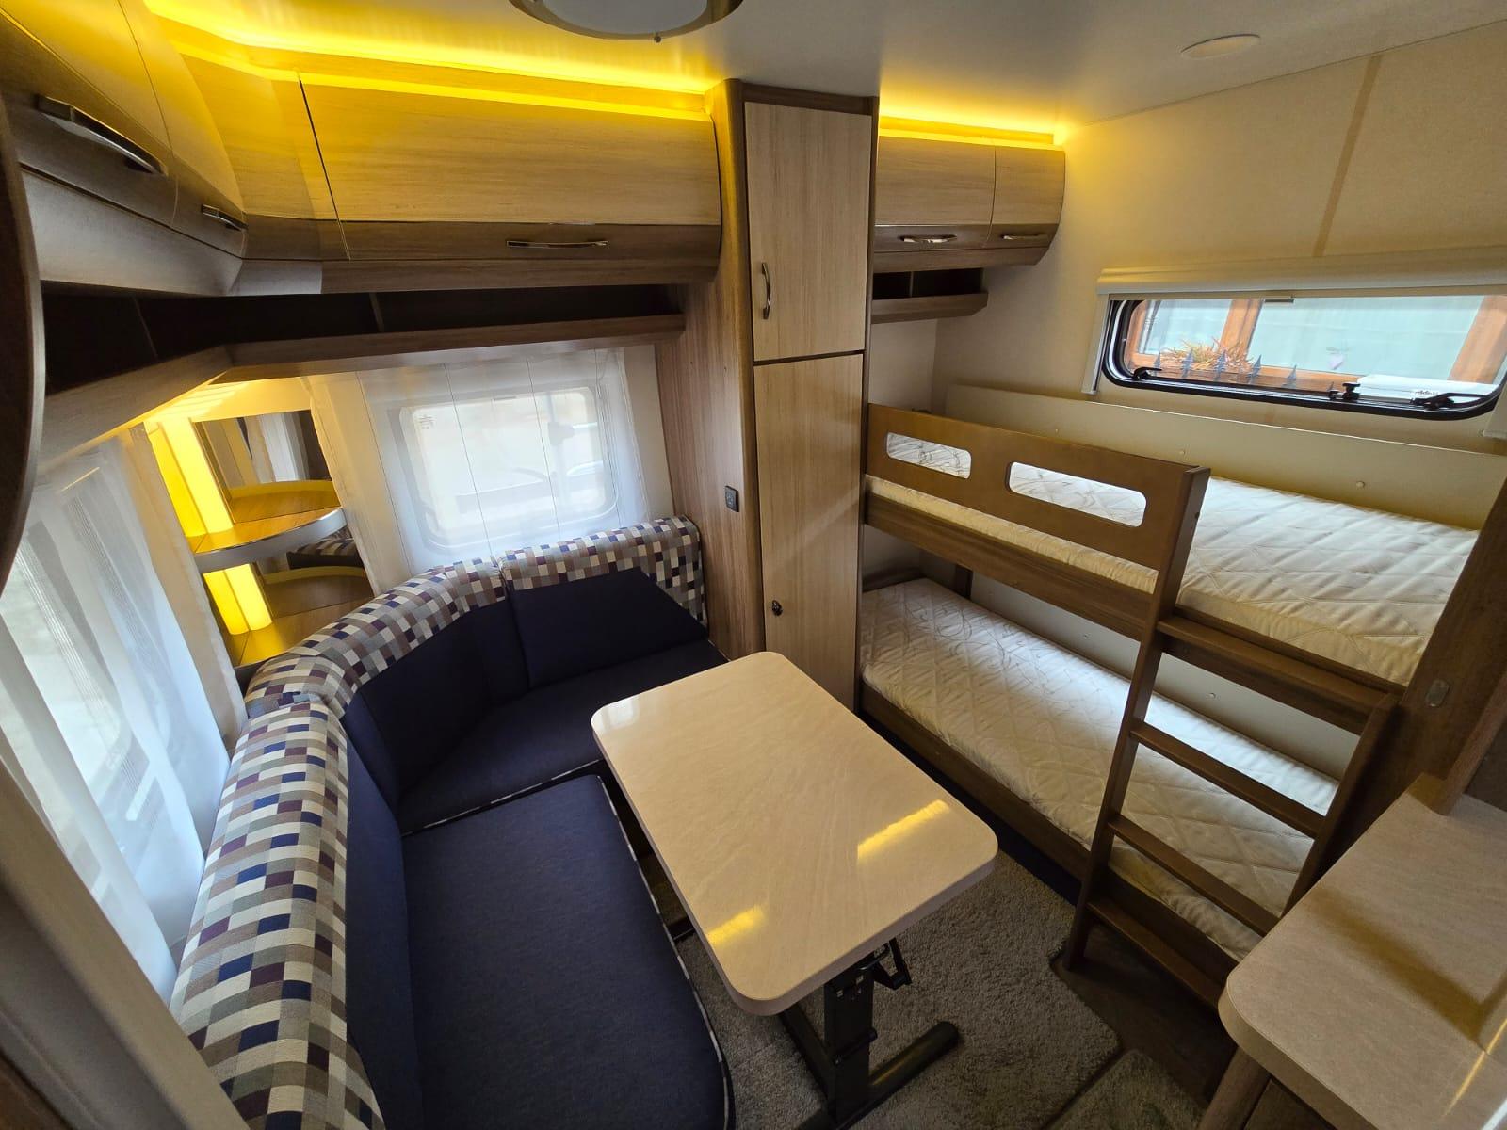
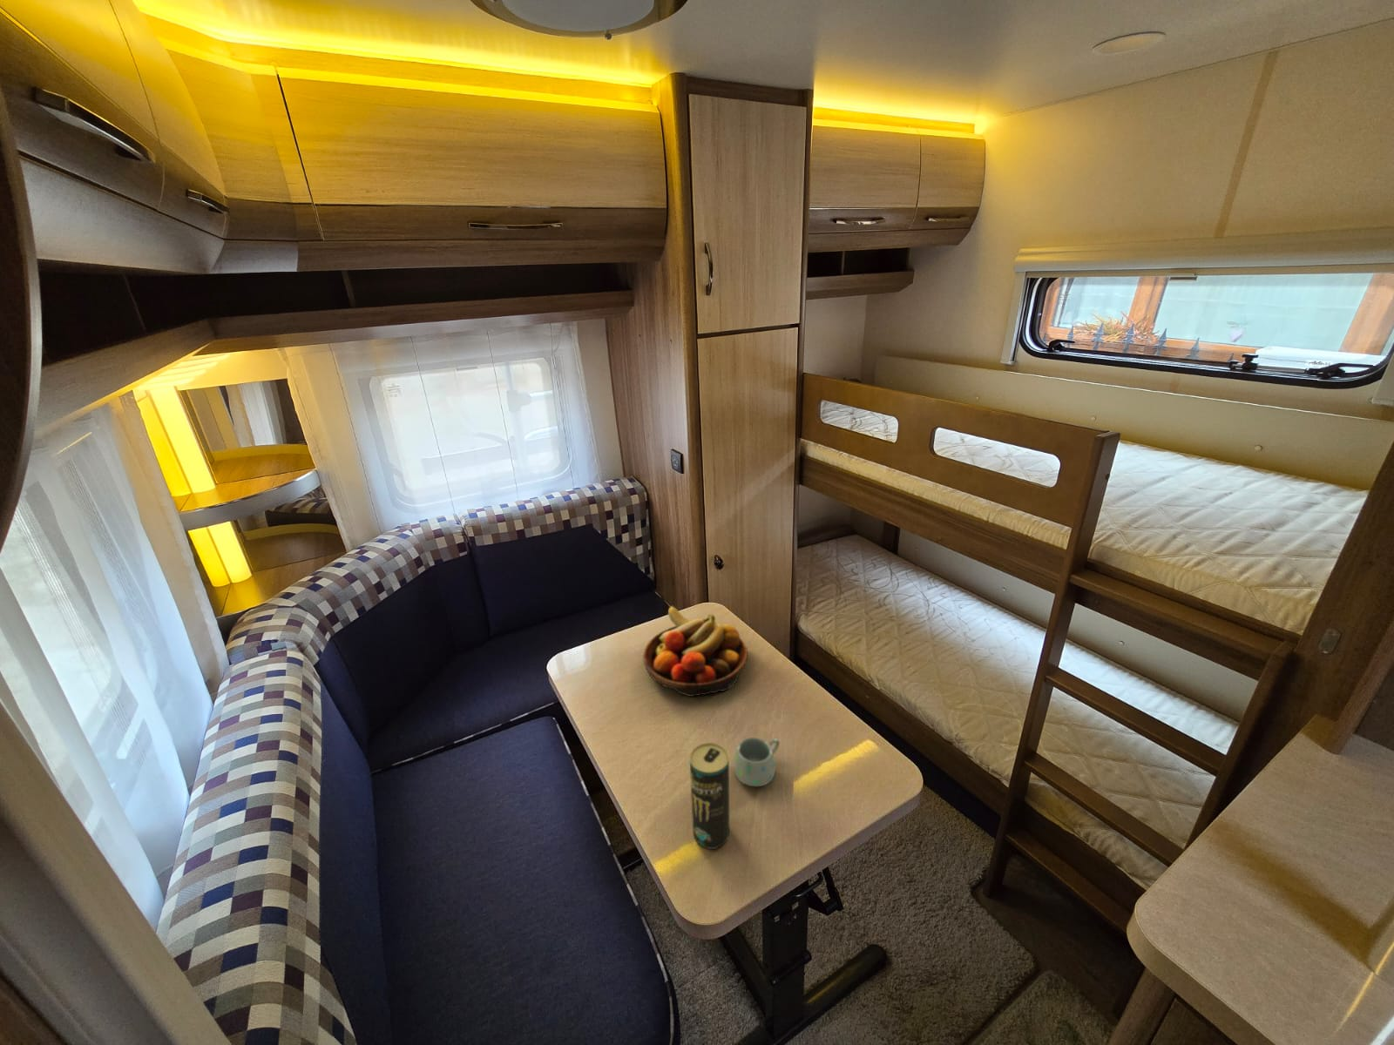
+ fruit bowl [642,605,749,697]
+ beverage can [689,742,730,850]
+ mug [733,737,780,787]
